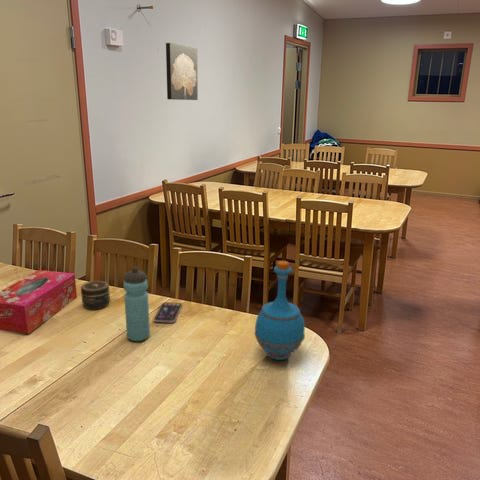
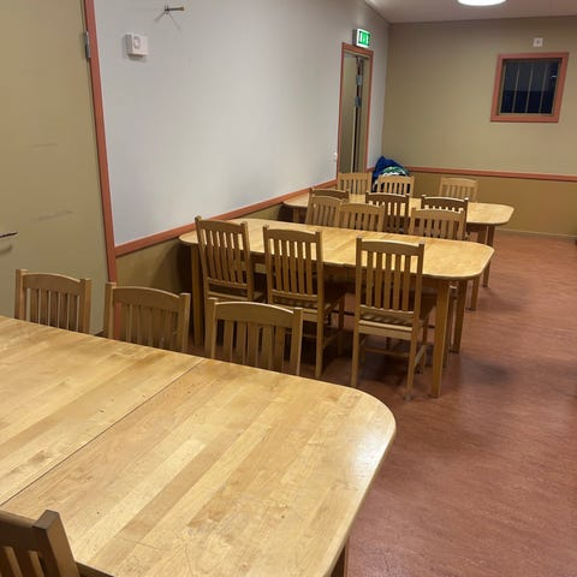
- smartphone [153,301,183,324]
- jar [80,280,111,310]
- bottle [253,260,306,361]
- wall art [165,42,199,101]
- water bottle [123,266,151,342]
- tissue box [0,269,78,335]
